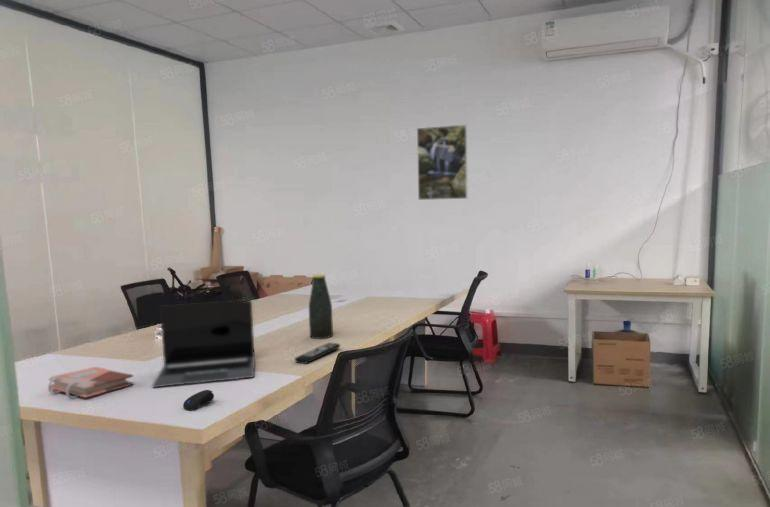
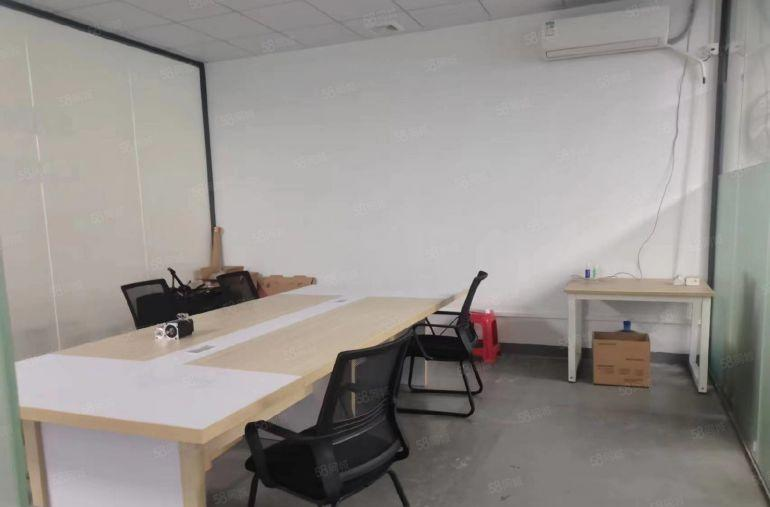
- laptop [151,299,256,388]
- remote control [294,342,341,365]
- phonebook [47,366,135,400]
- computer mouse [182,389,215,411]
- bottle [308,273,334,340]
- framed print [416,124,468,201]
